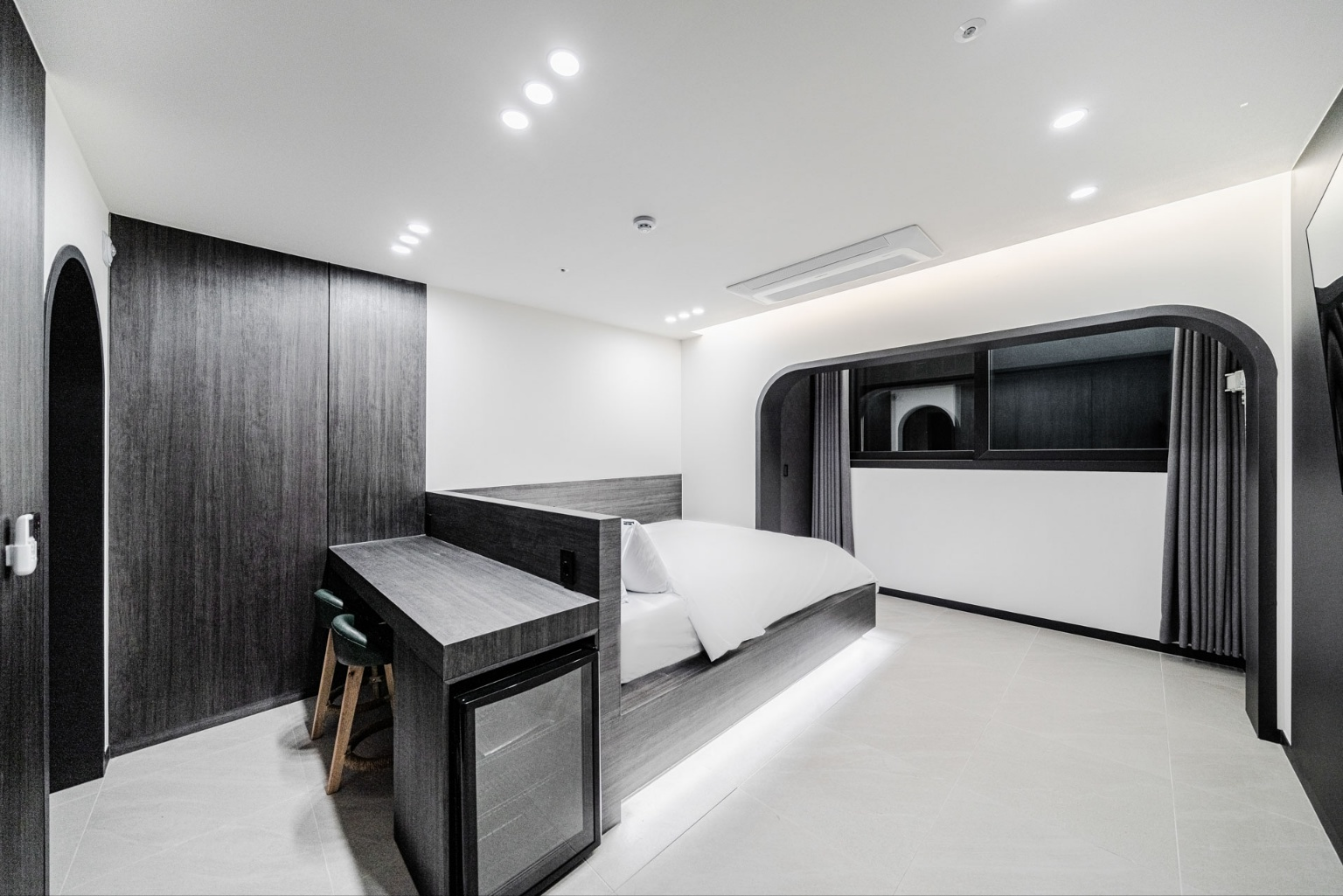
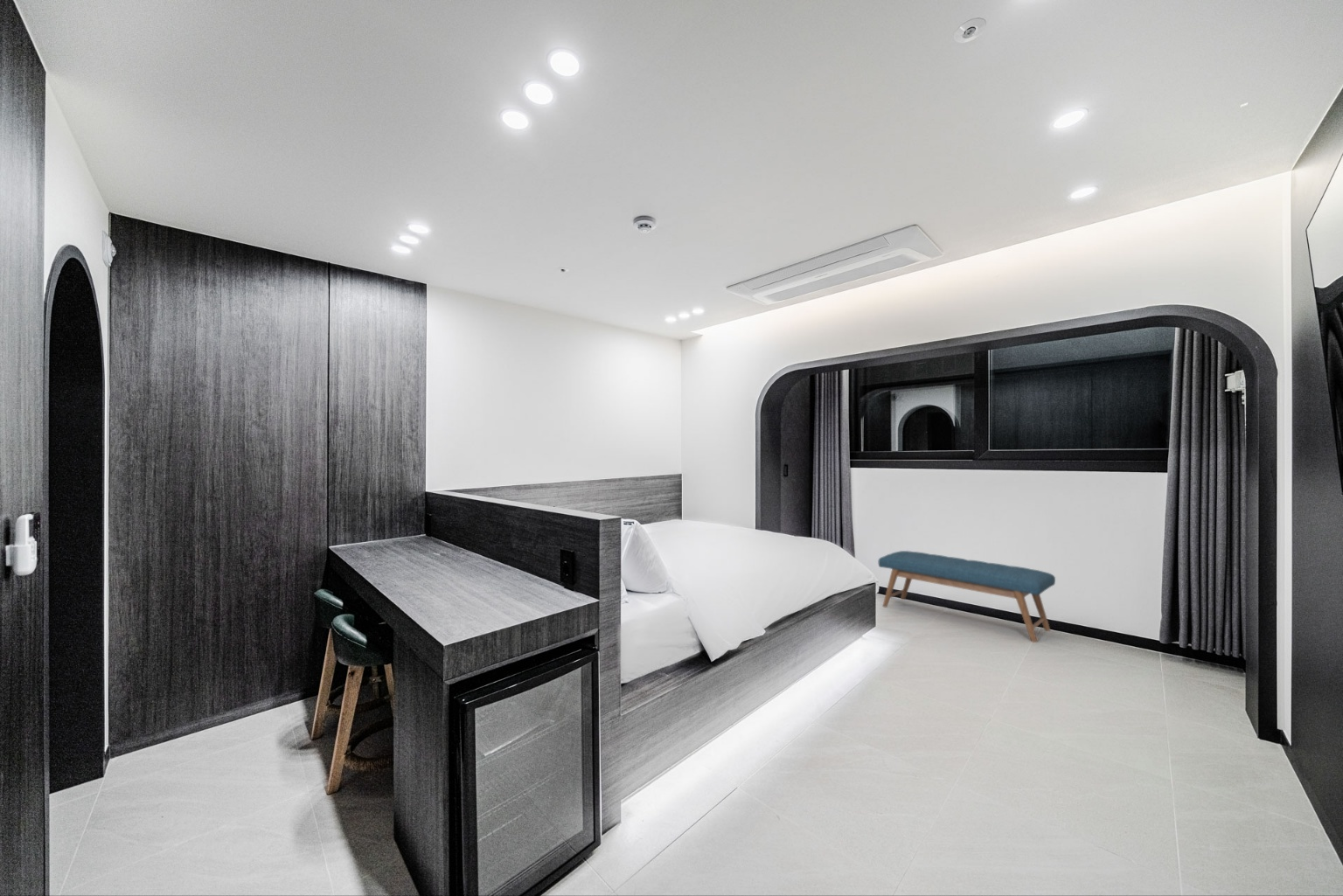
+ bench [878,550,1056,643]
